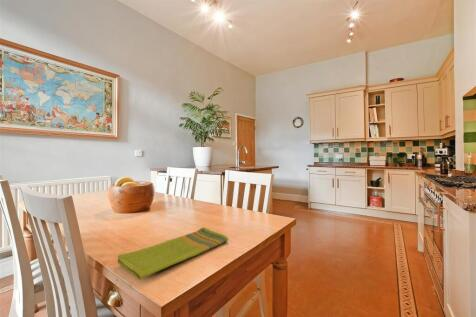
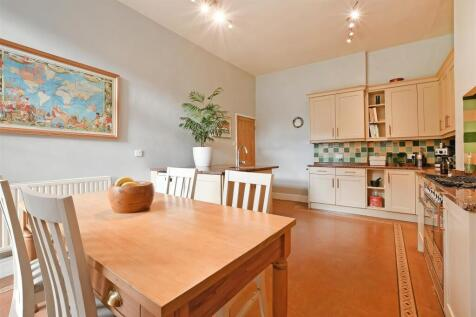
- dish towel [117,226,229,281]
